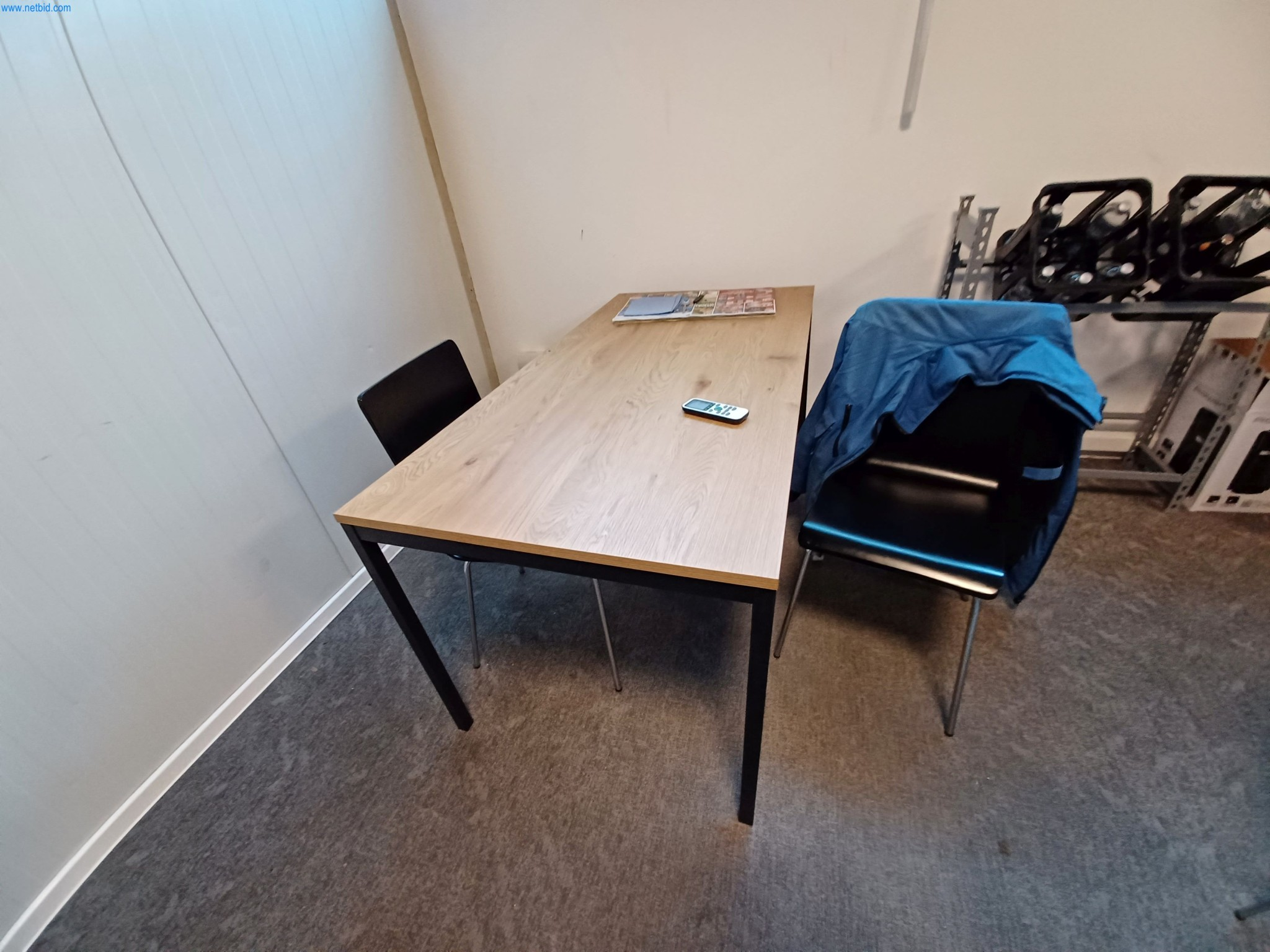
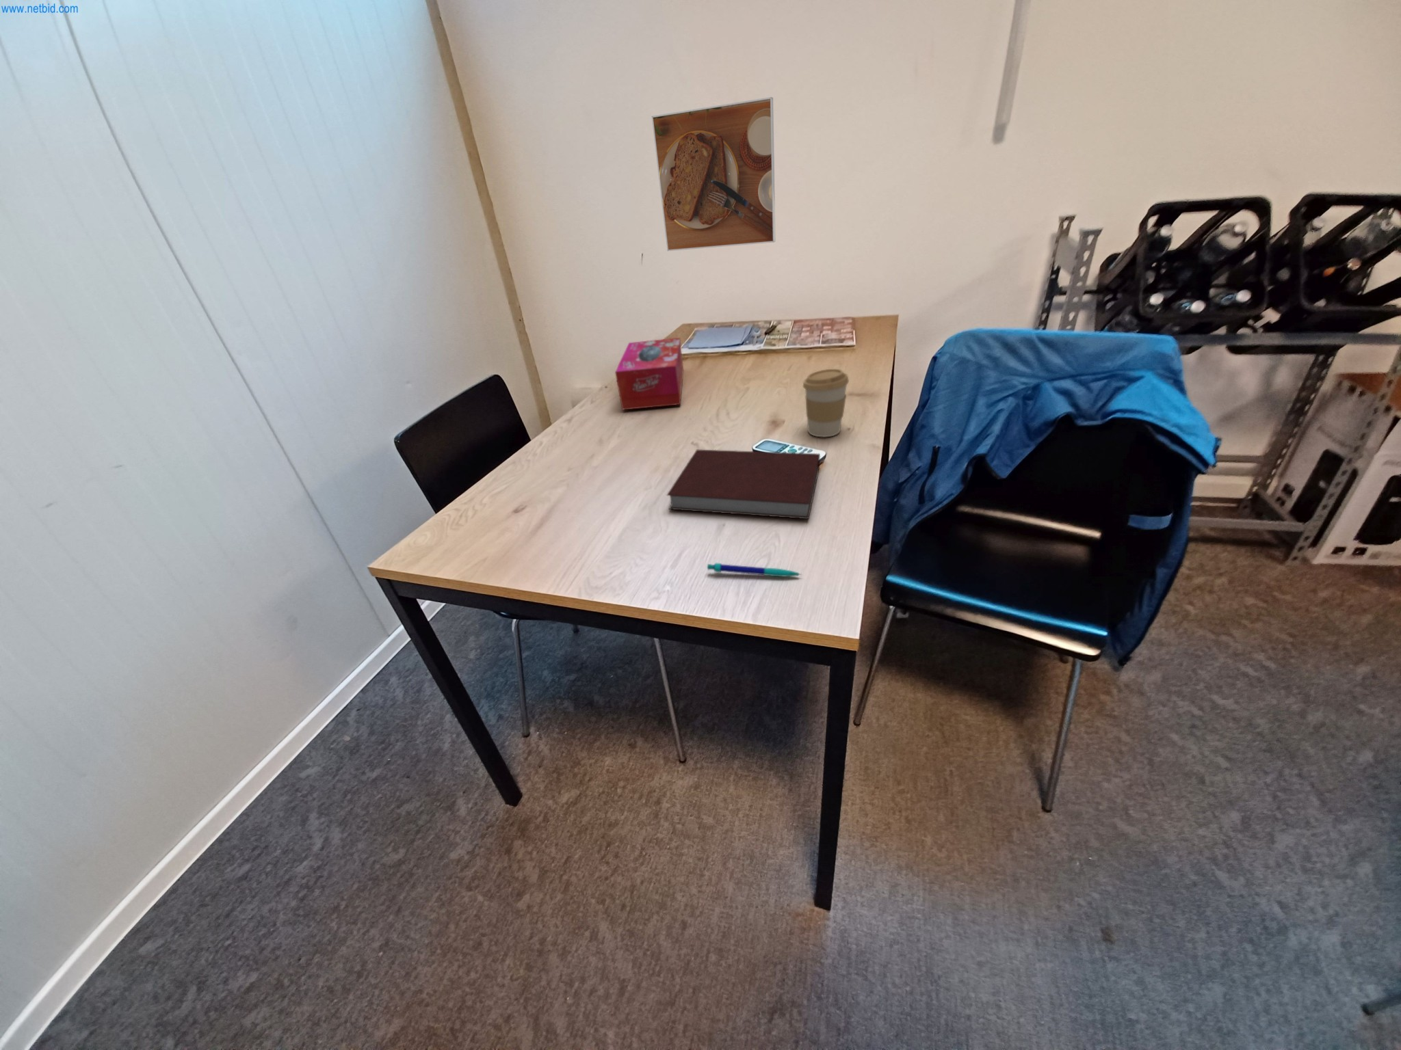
+ pen [707,561,802,577]
+ notebook [665,449,821,519]
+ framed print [651,96,776,251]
+ coffee cup [802,368,849,438]
+ tissue box [614,338,684,410]
